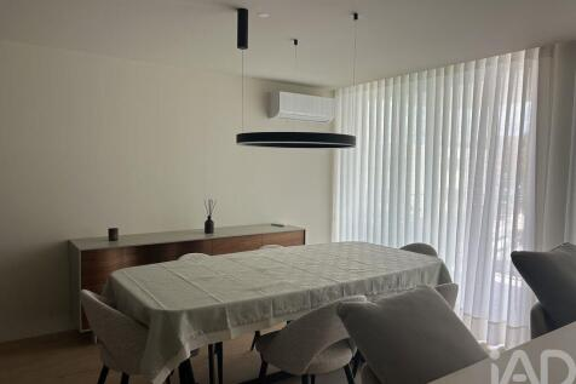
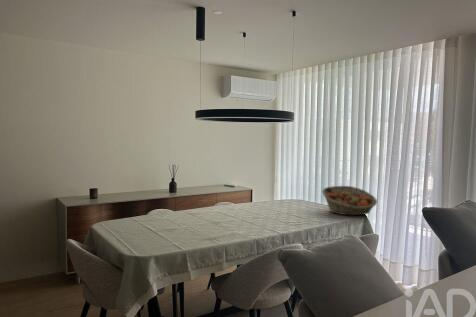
+ fruit basket [321,185,378,216]
